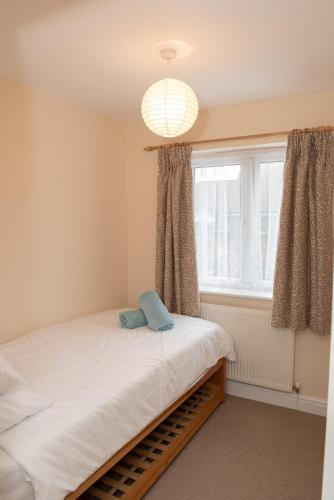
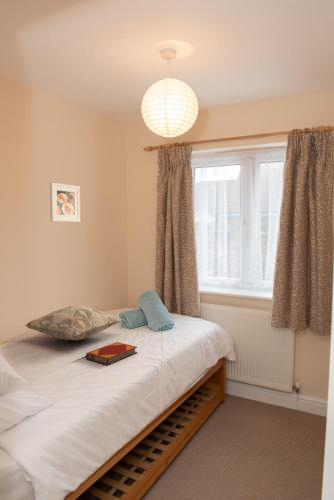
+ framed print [49,181,81,223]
+ decorative pillow [23,304,123,341]
+ hardback book [85,341,139,366]
